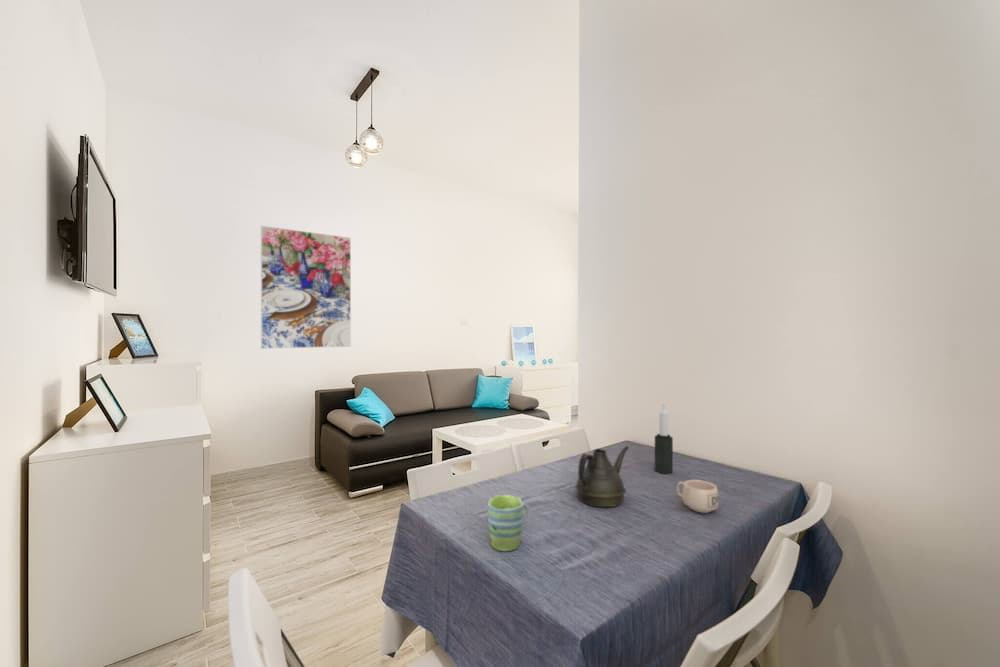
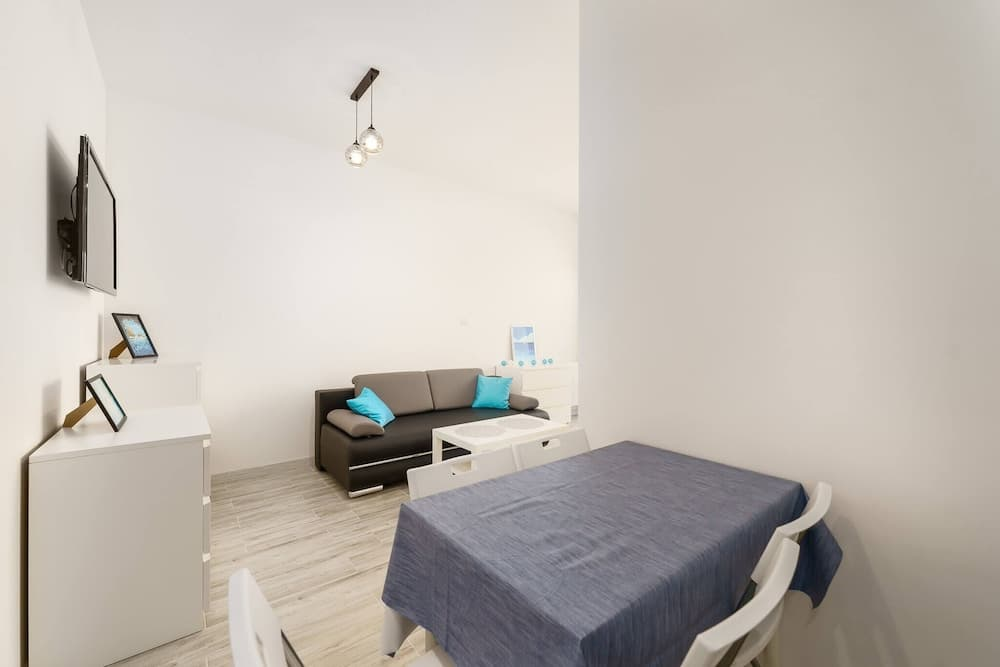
- candle [654,403,674,475]
- mug [676,479,720,514]
- teapot [574,445,630,508]
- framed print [260,225,352,350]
- mug [487,494,530,552]
